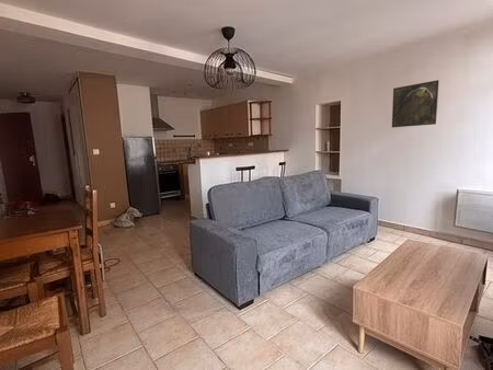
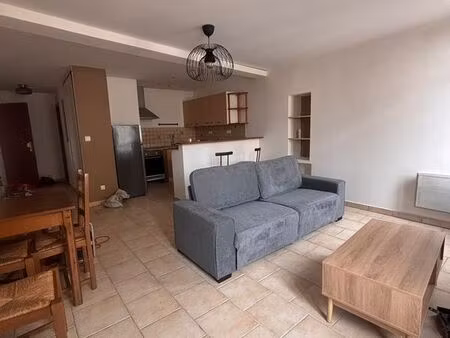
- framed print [391,79,440,128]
